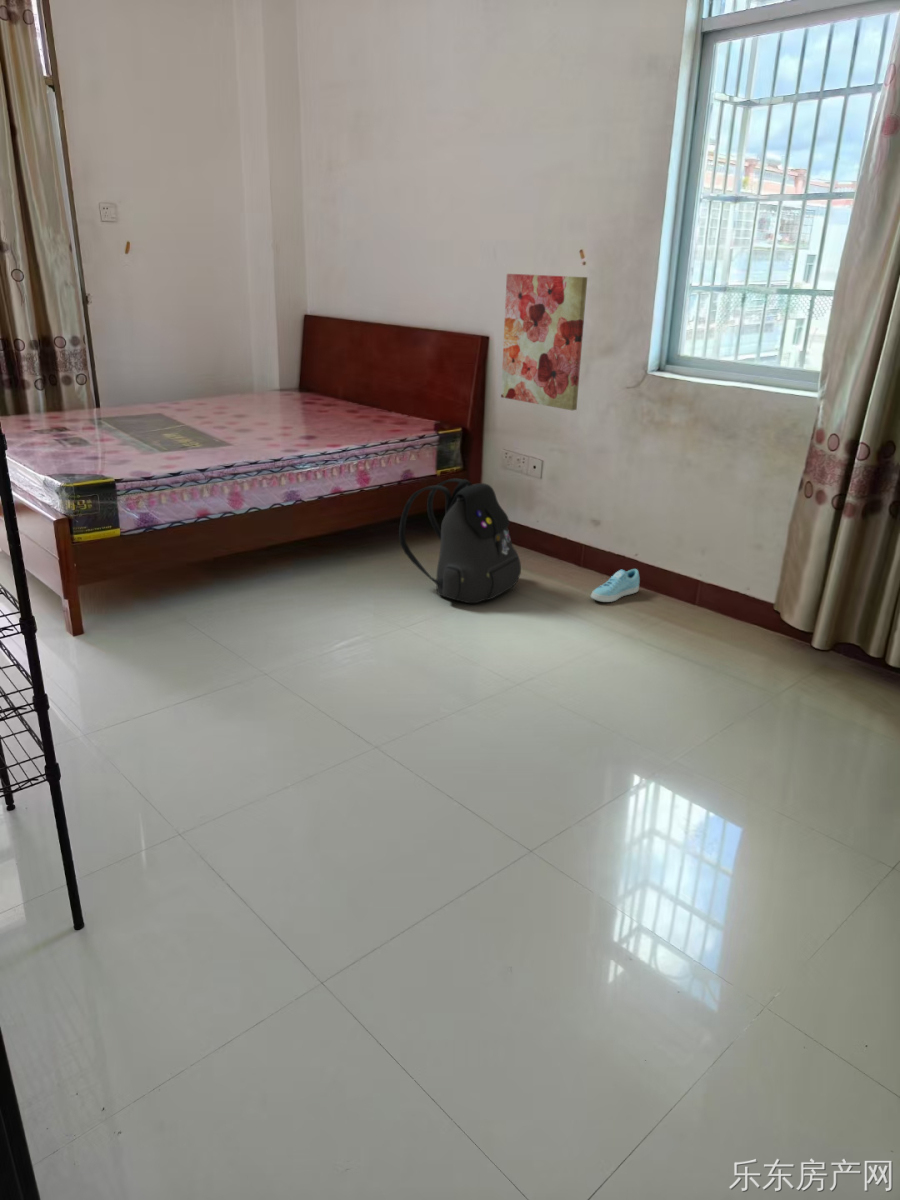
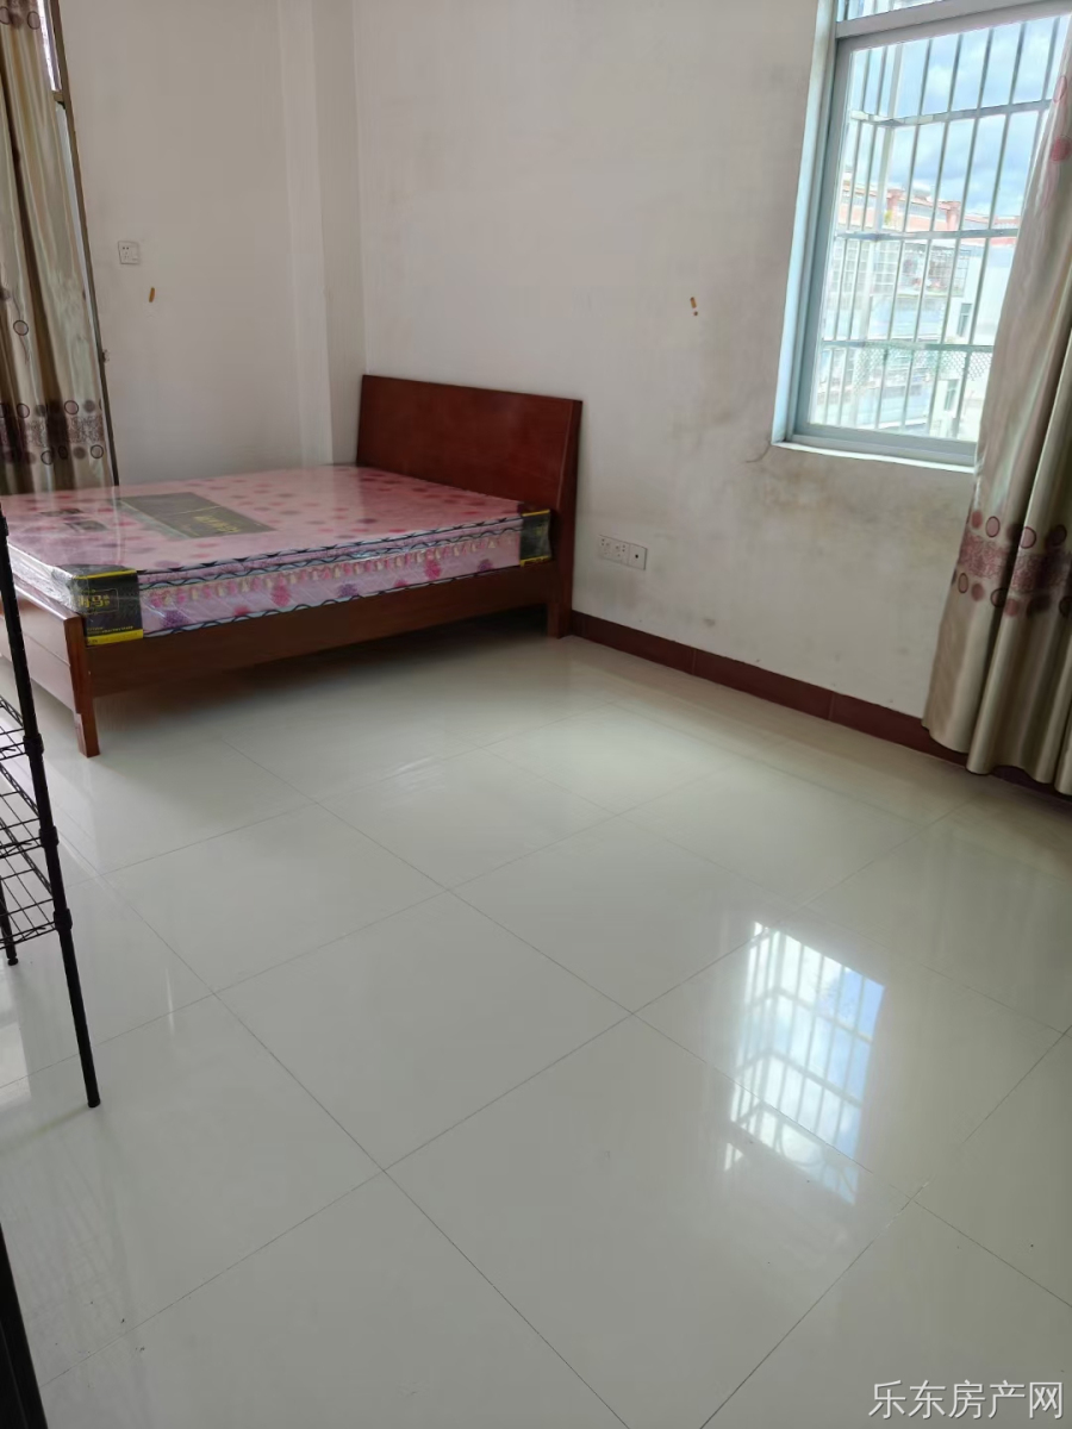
- wall art [500,273,588,411]
- backpack [398,478,522,604]
- sneaker [590,568,641,603]
